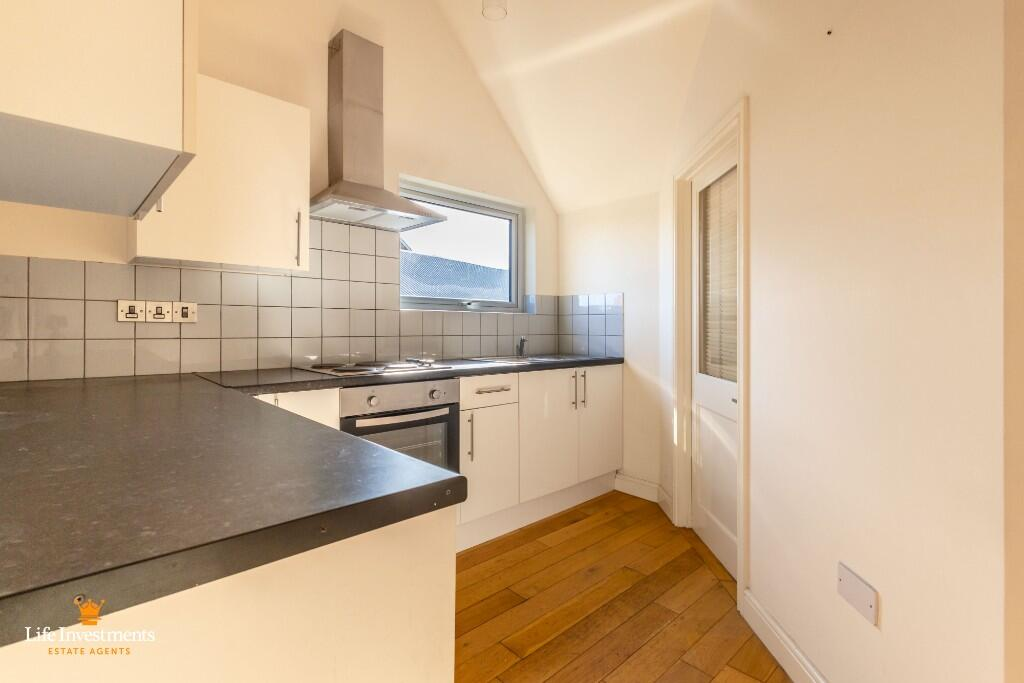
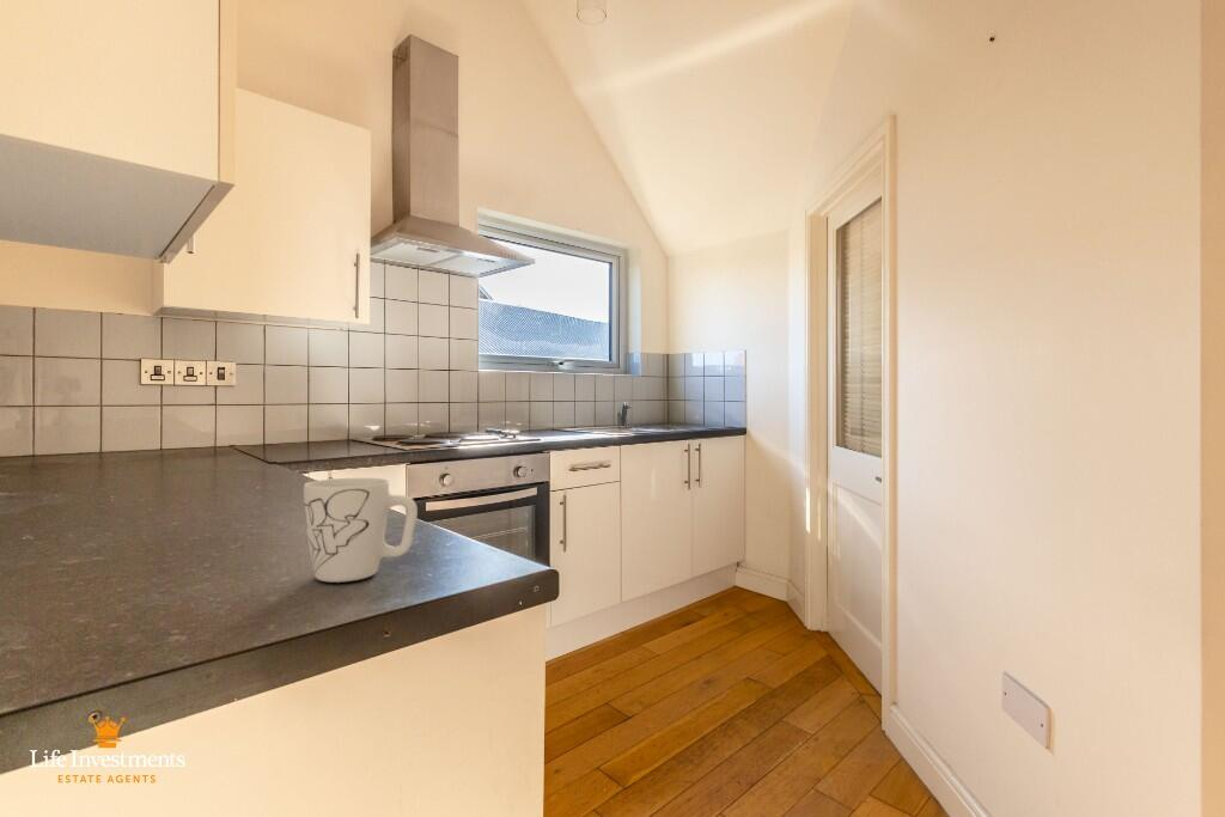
+ mug [303,477,419,584]
